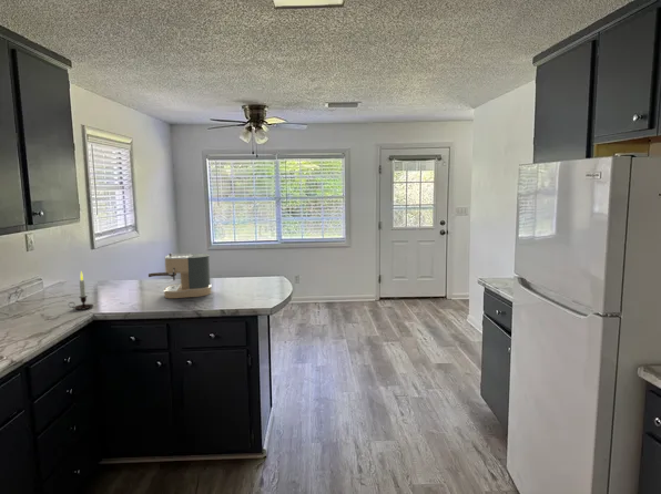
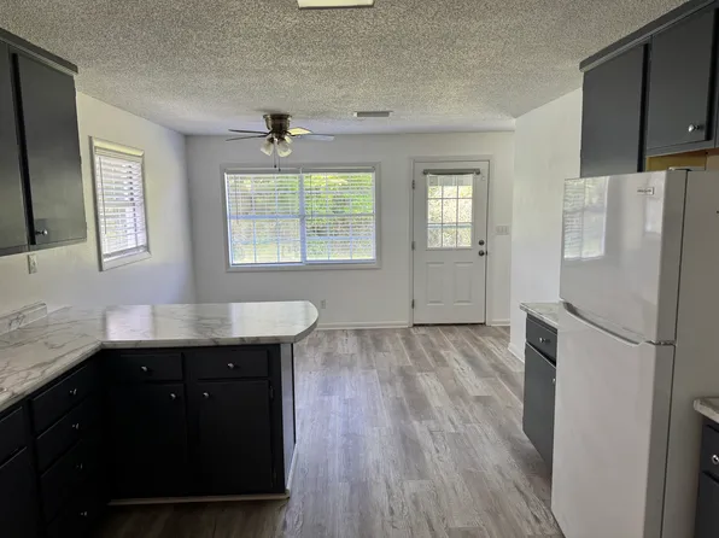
- candle [68,270,95,310]
- coffee maker [148,251,213,299]
